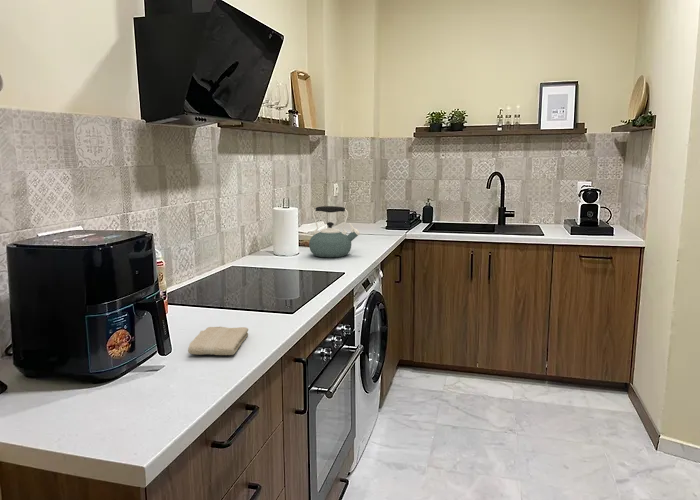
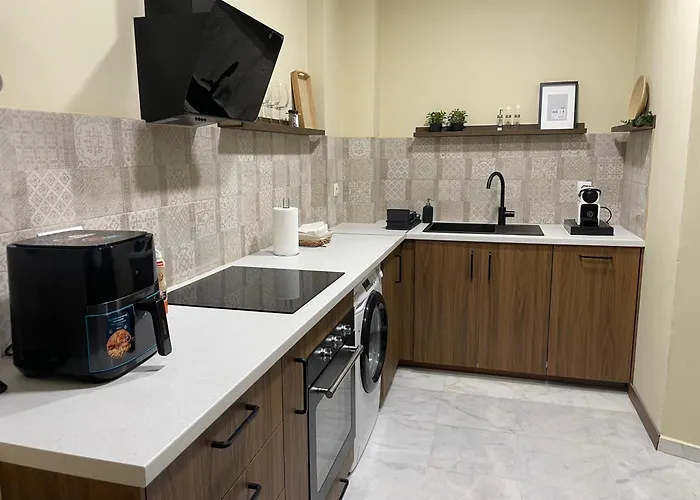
- washcloth [187,326,249,356]
- kettle [308,205,361,258]
